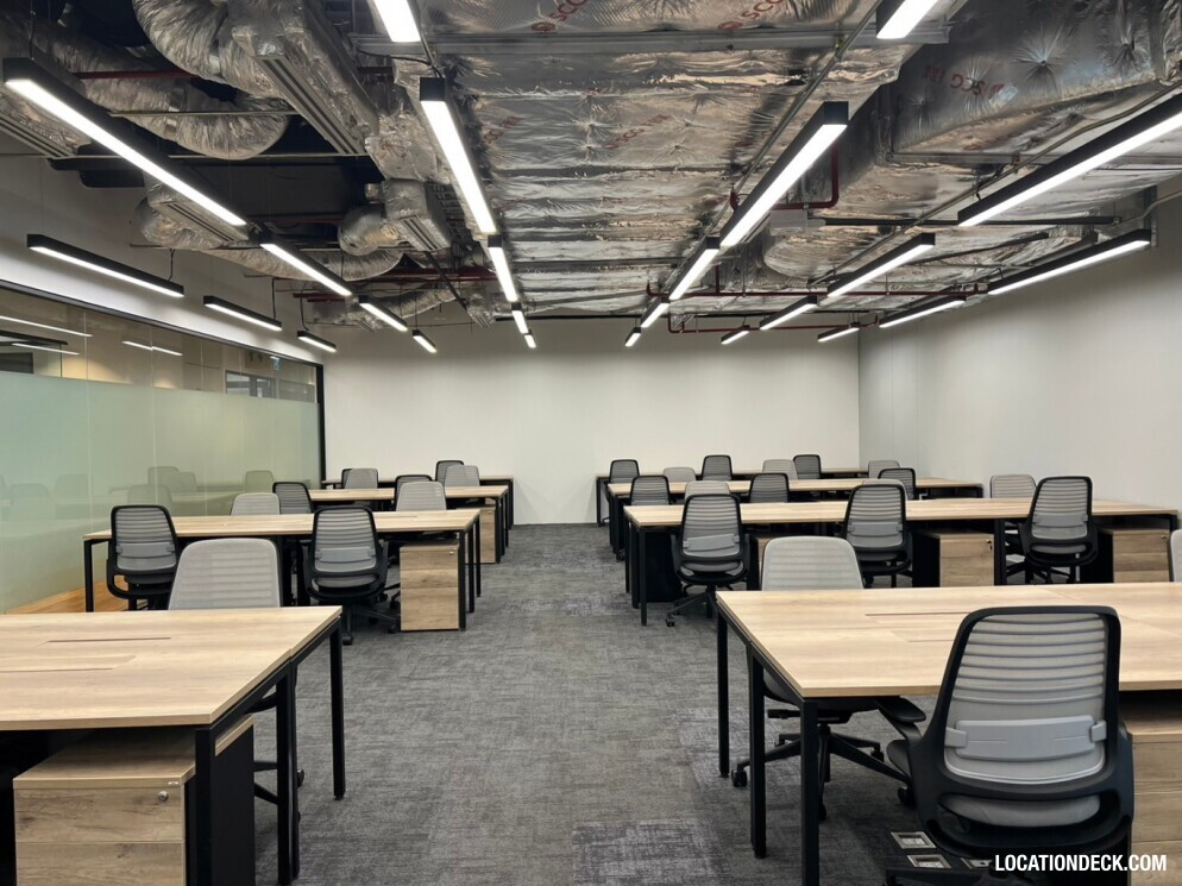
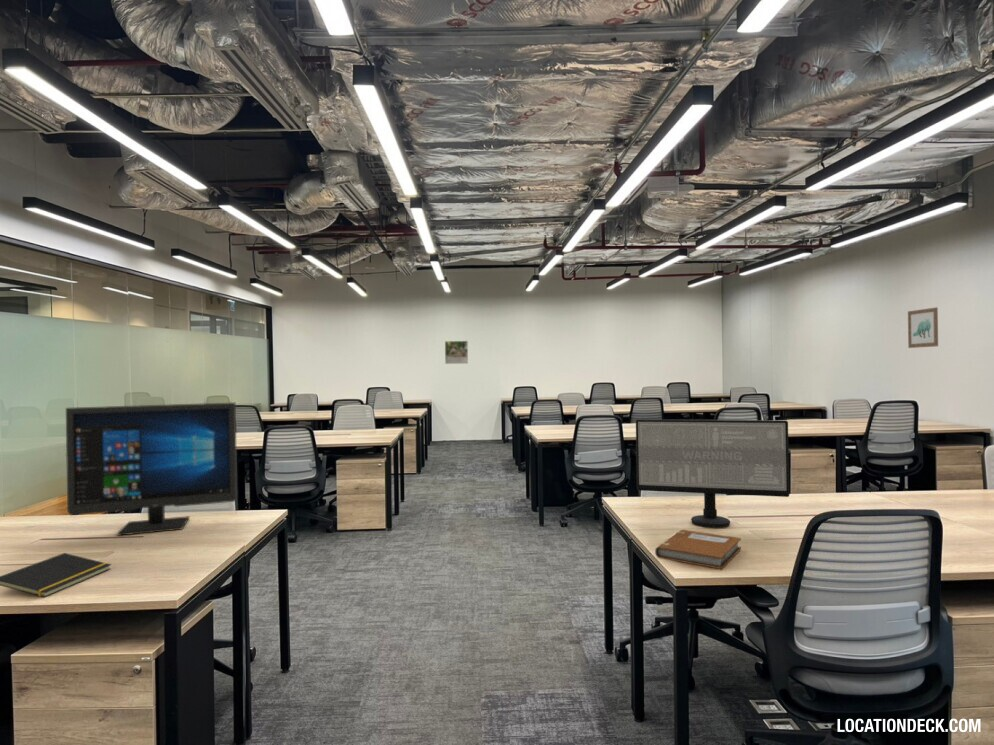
+ notebook [654,529,742,570]
+ wall art [907,306,939,349]
+ notepad [0,552,112,598]
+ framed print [444,340,469,365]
+ computer monitor [65,402,238,537]
+ computer monitor [635,418,790,529]
